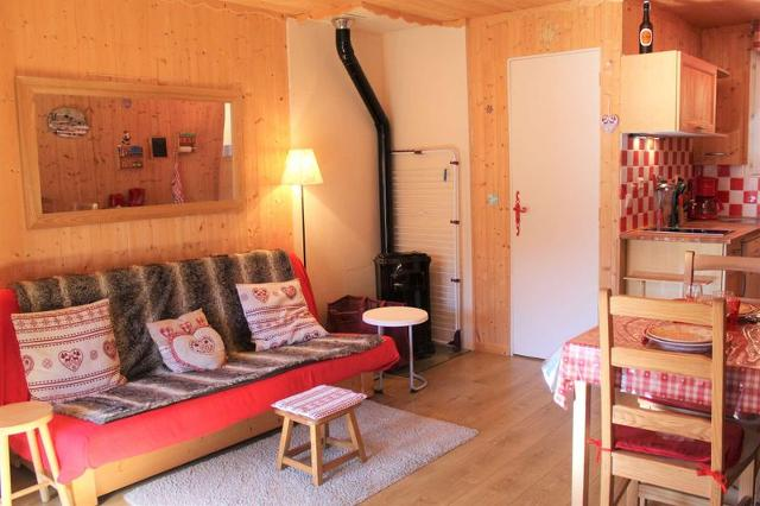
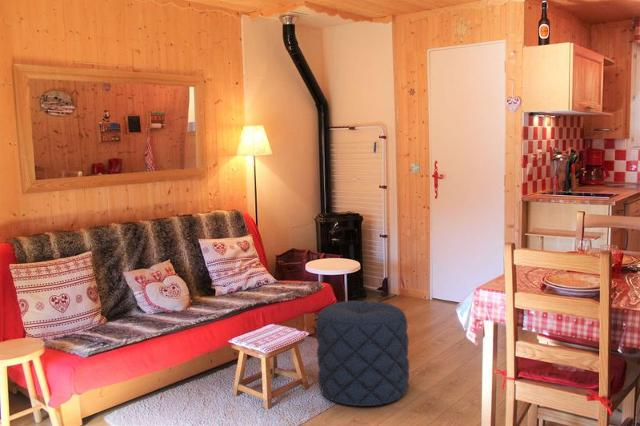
+ pouf [315,300,410,407]
